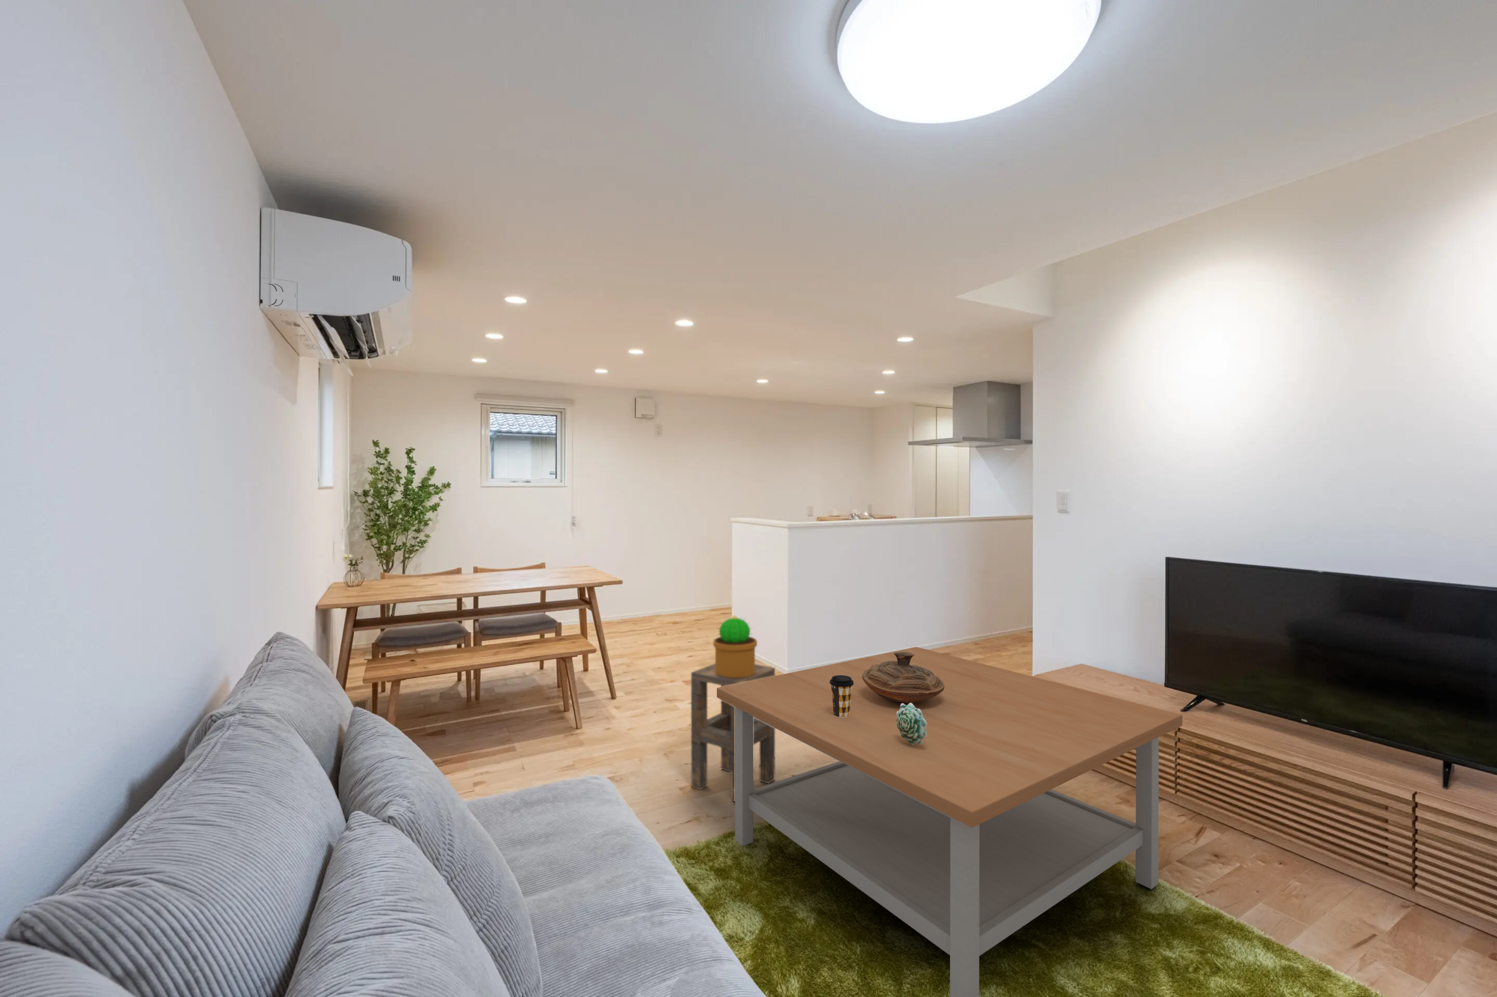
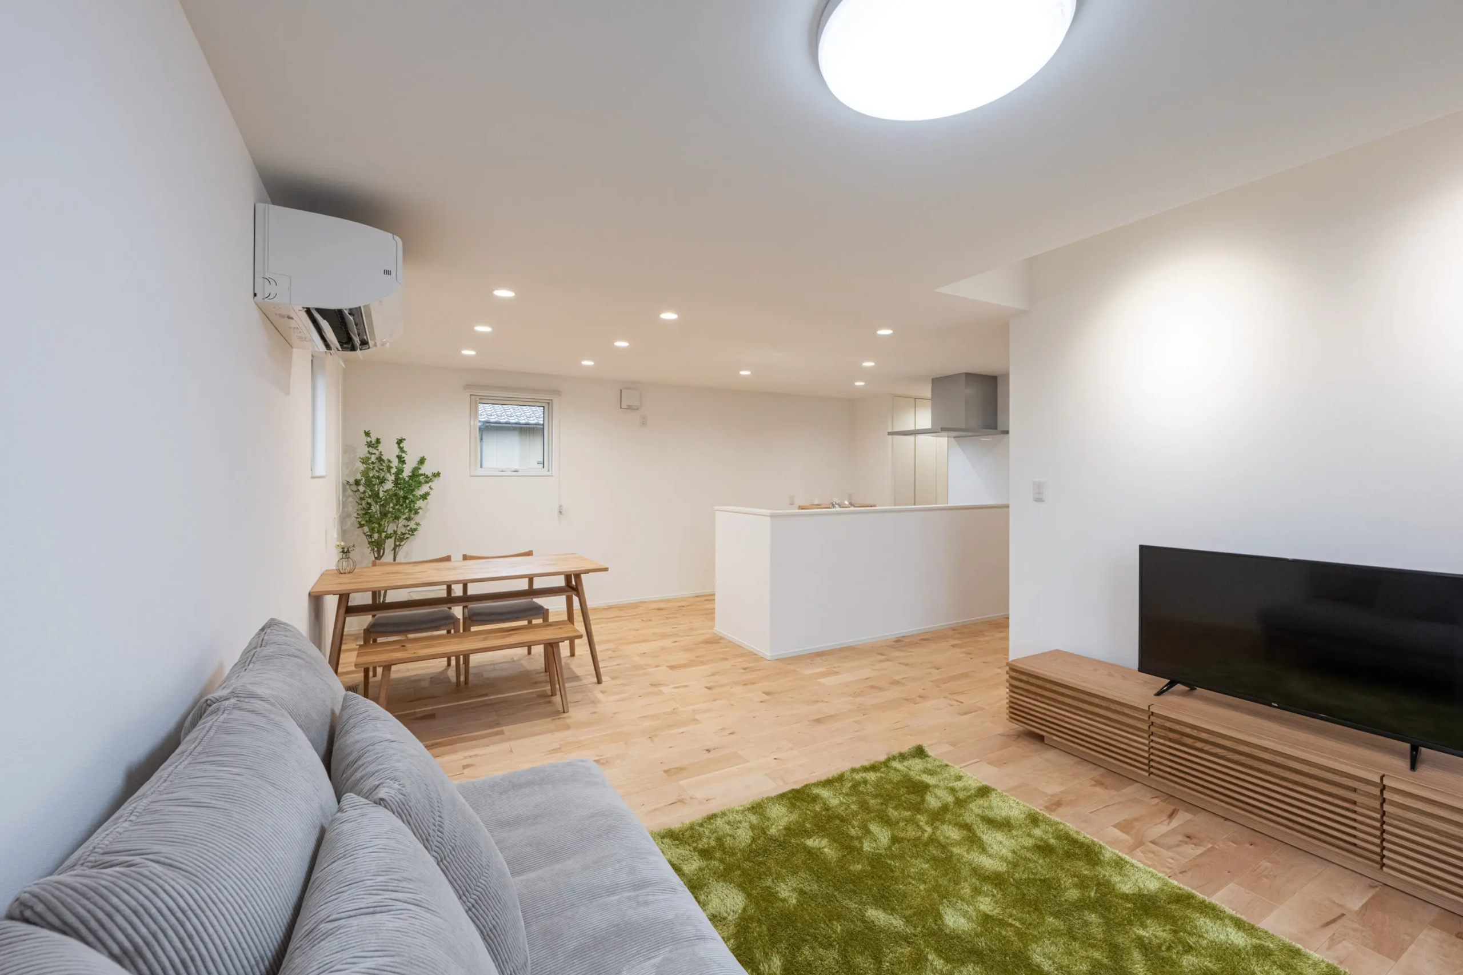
- side table [690,663,776,802]
- potted cactus [712,615,758,678]
- coffee table [717,646,1183,997]
- decorative bowl [861,652,945,703]
- succulent plant [896,703,927,744]
- coffee cup [830,675,854,718]
